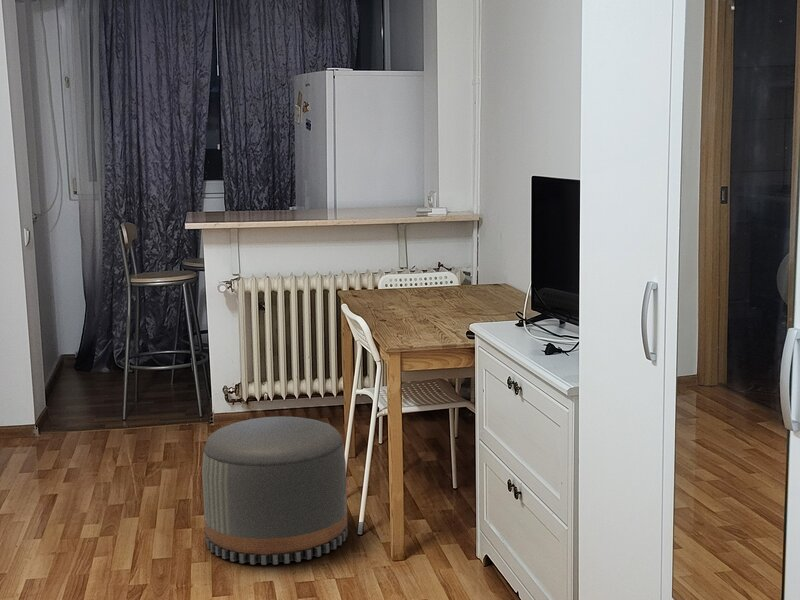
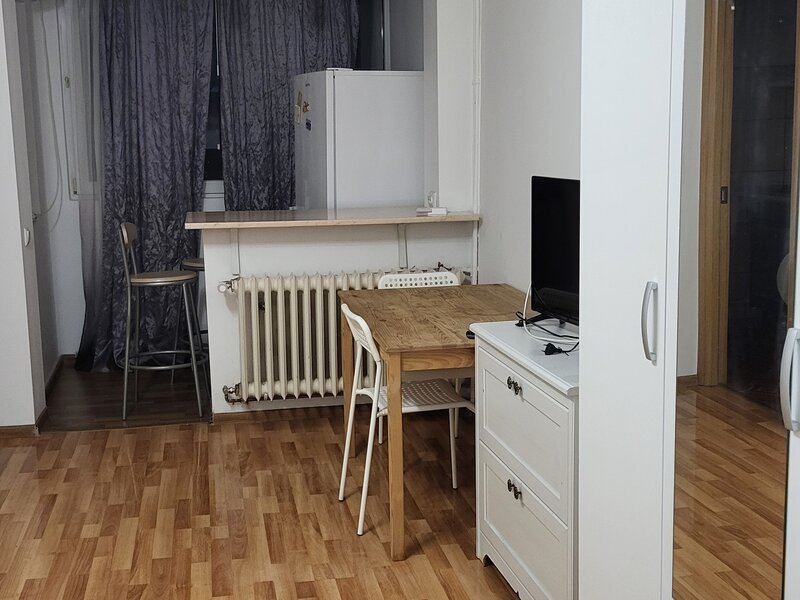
- pouf [201,415,349,566]
